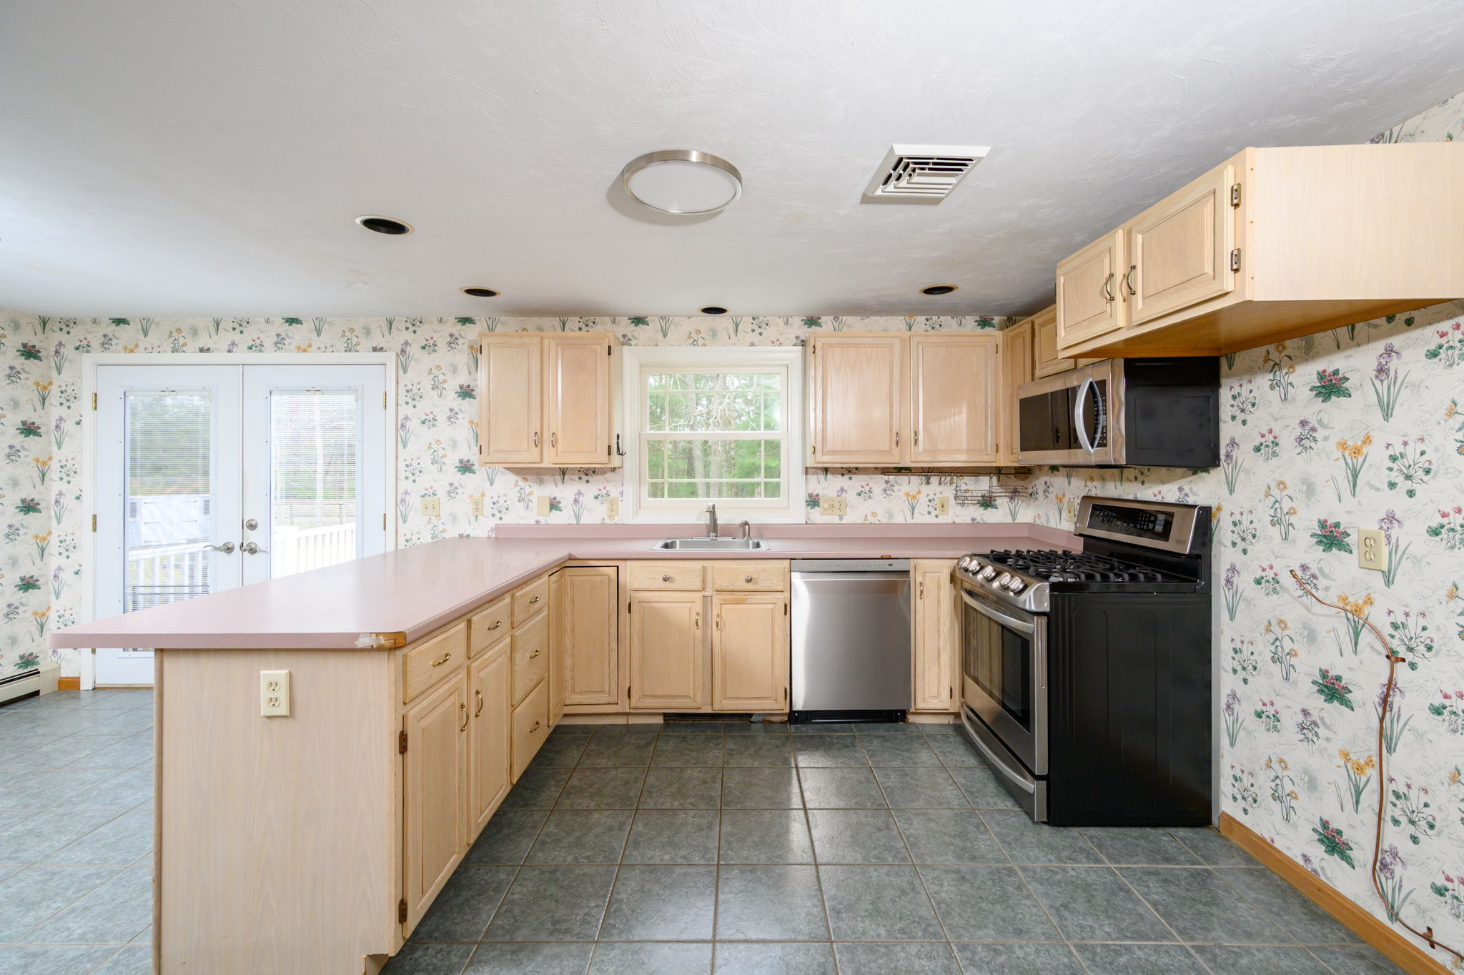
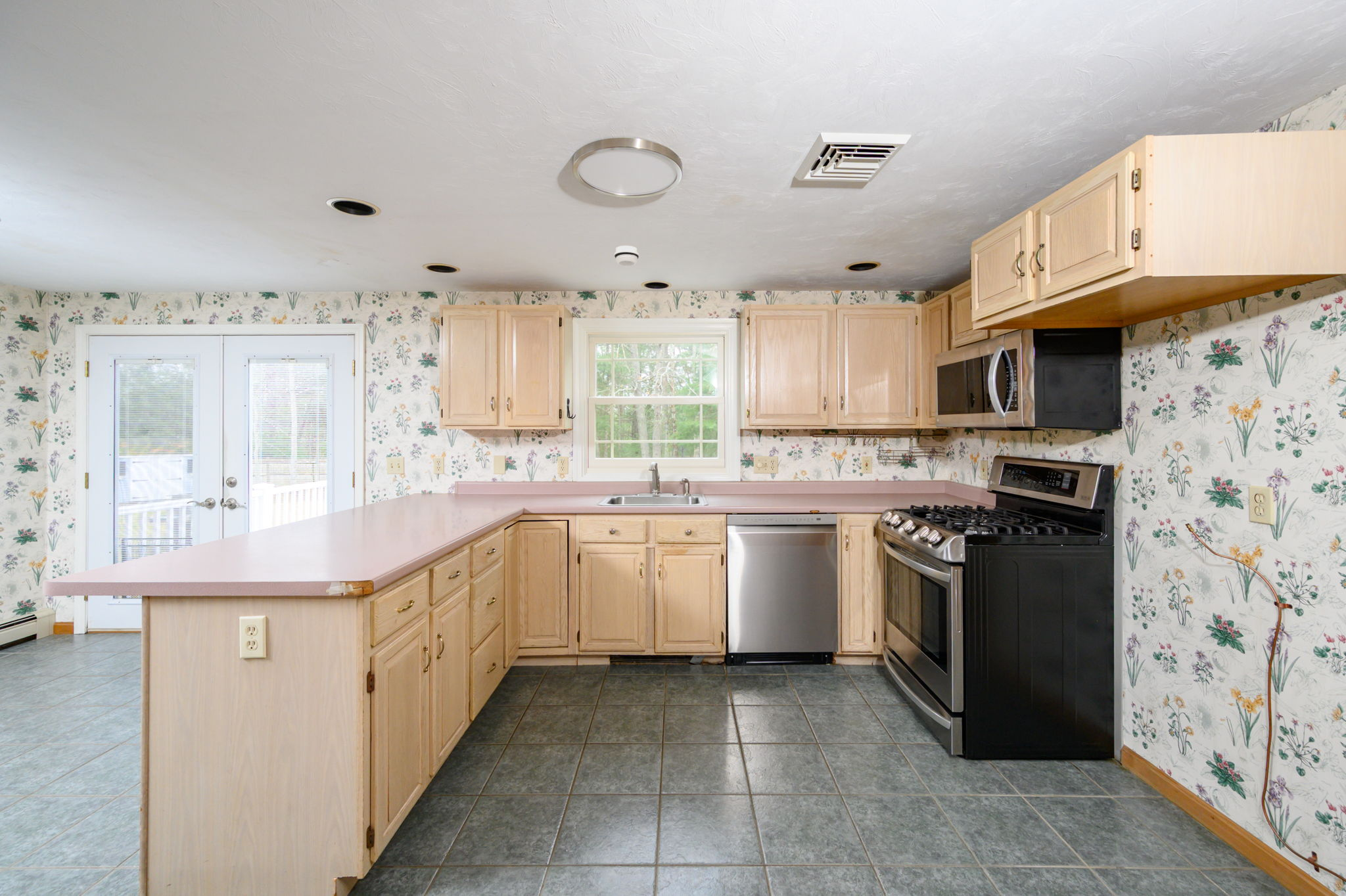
+ smoke detector [614,245,639,267]
